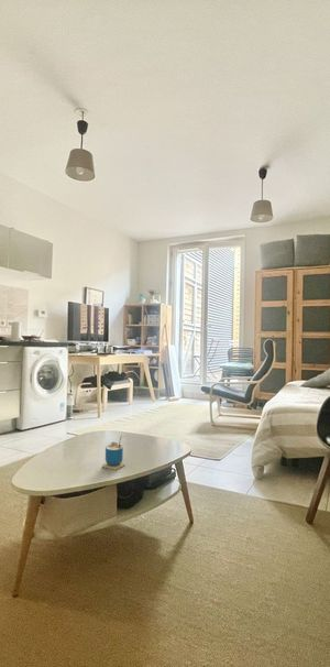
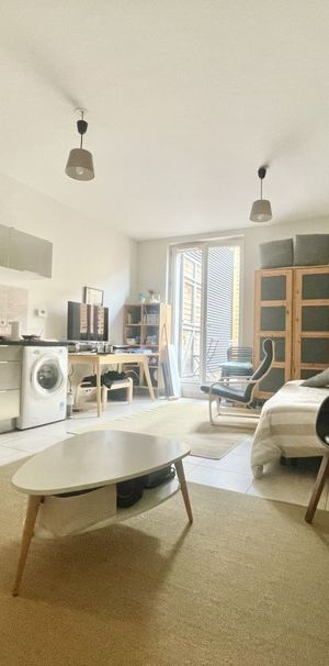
- cup [101,434,127,471]
